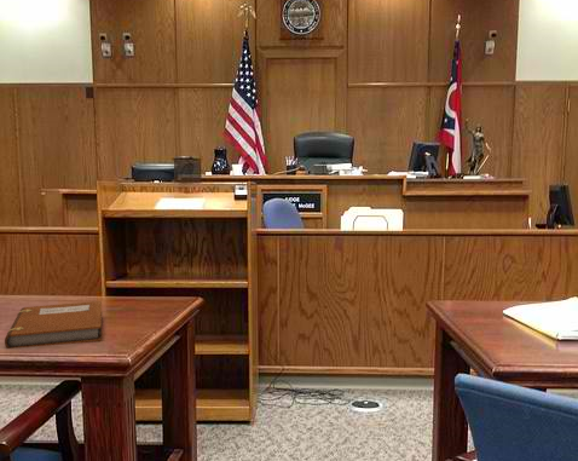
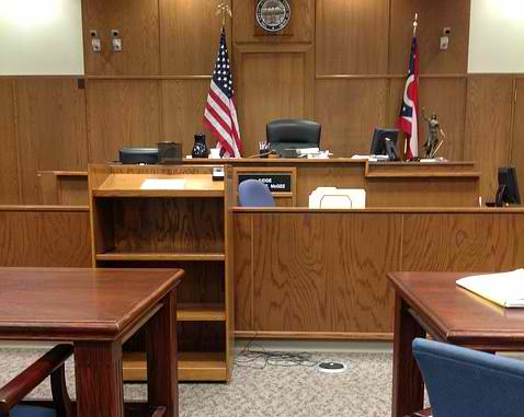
- notebook [4,300,103,350]
